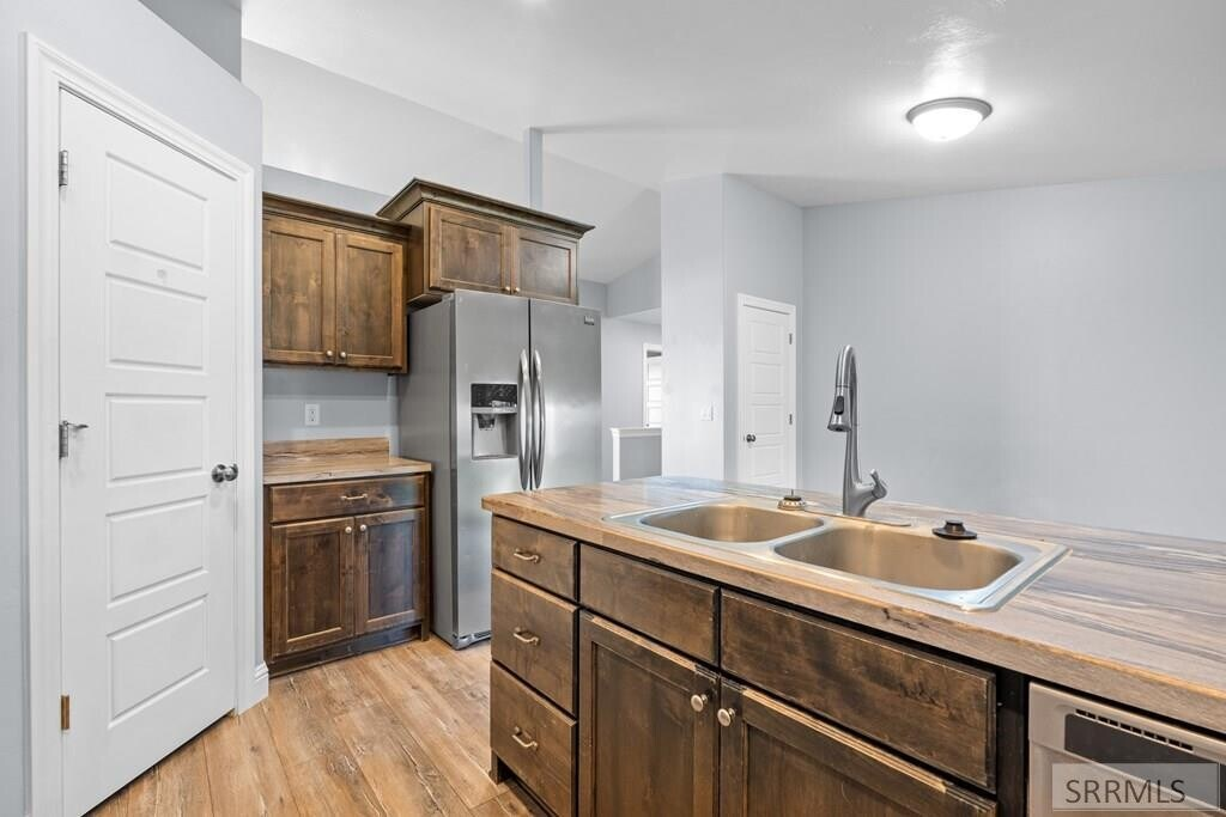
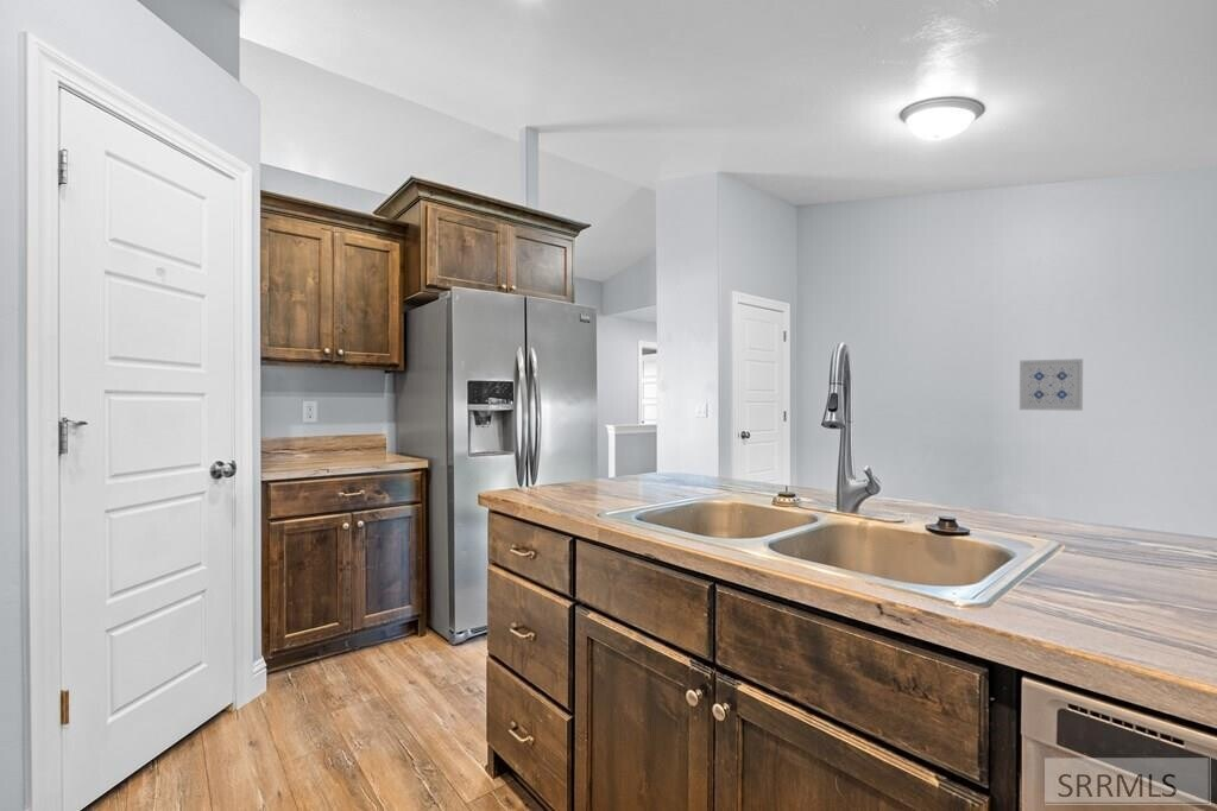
+ wall art [1019,357,1084,412]
